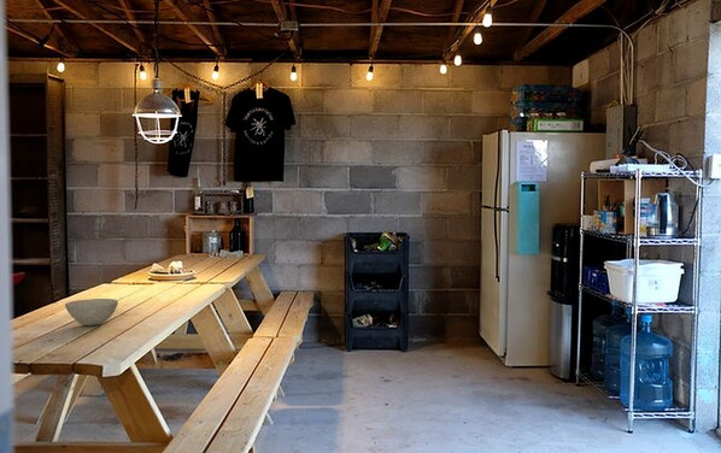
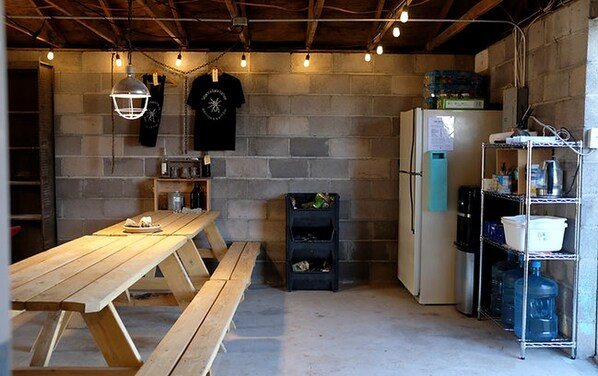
- bowl [64,298,119,326]
